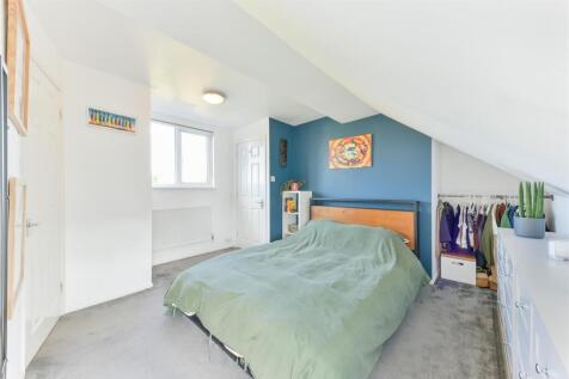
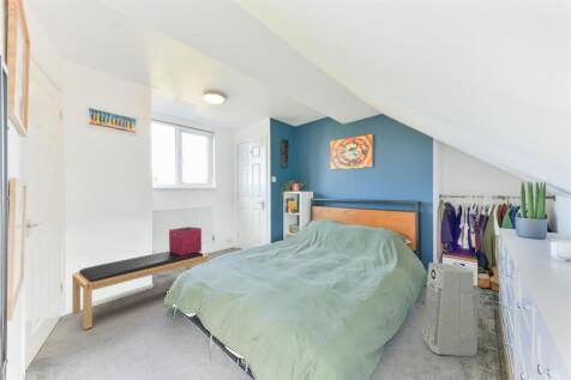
+ storage bin [168,225,203,255]
+ air purifier [422,261,479,357]
+ bench [71,251,209,331]
